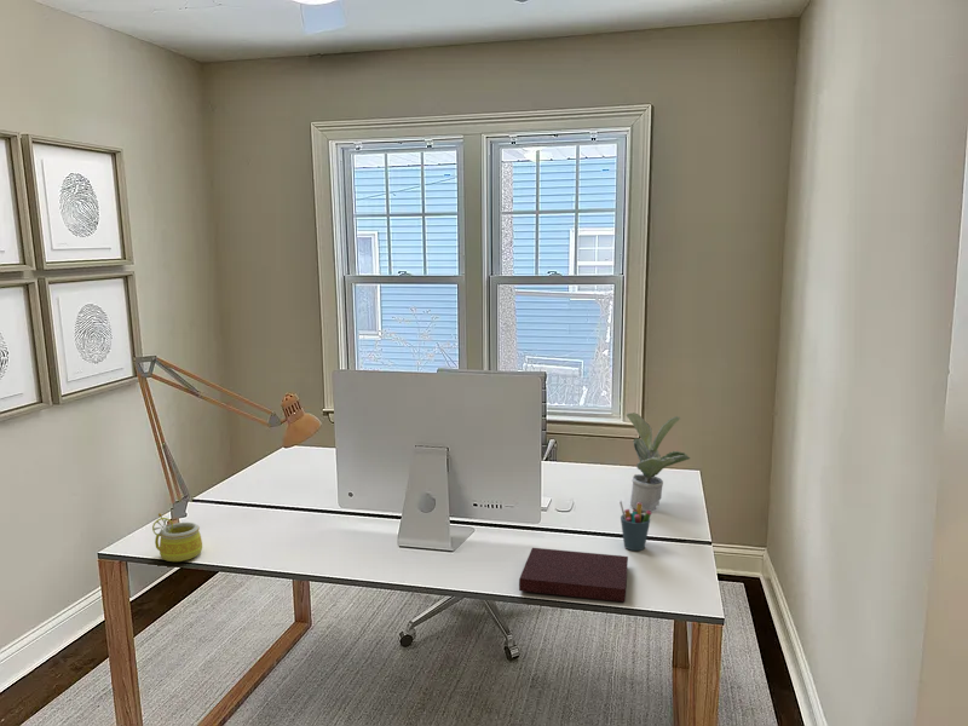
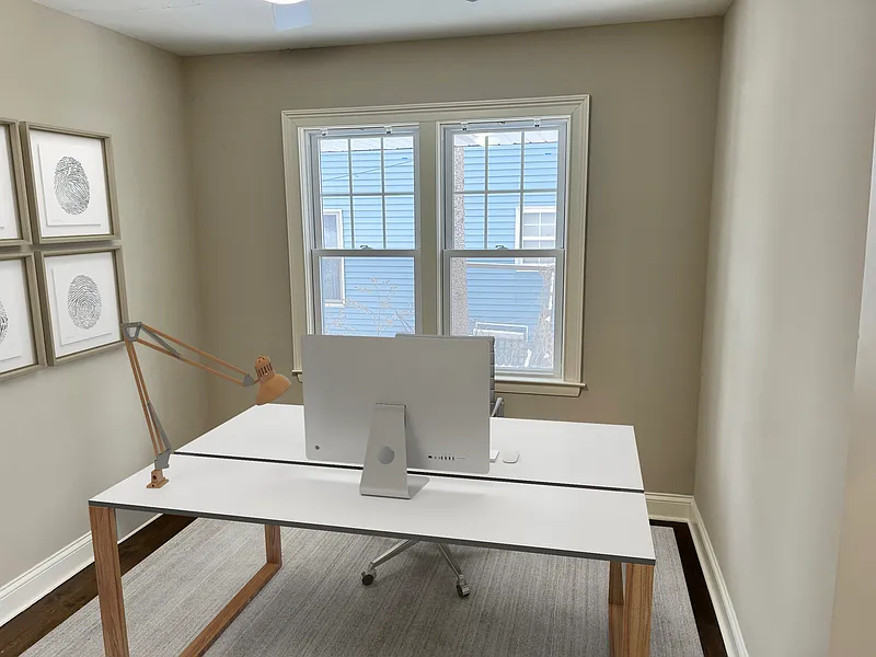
- mug [151,512,203,563]
- pen holder [618,500,652,552]
- notebook [518,547,629,603]
- potted plant [626,411,691,512]
